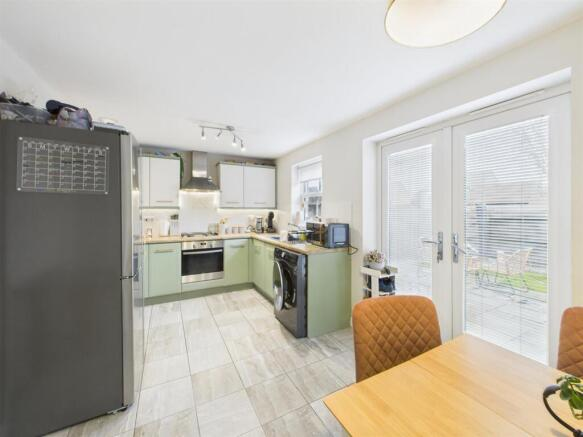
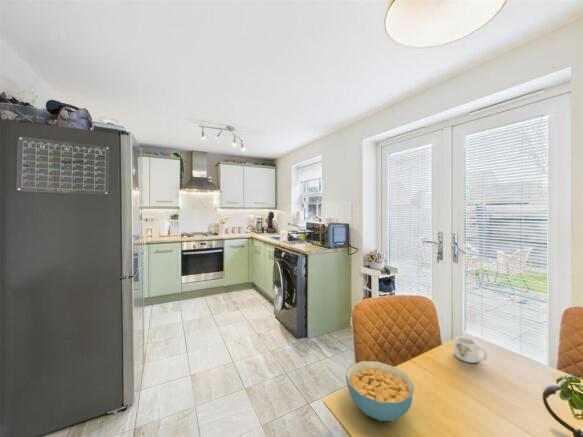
+ cereal bowl [345,360,415,422]
+ mug [453,335,488,364]
